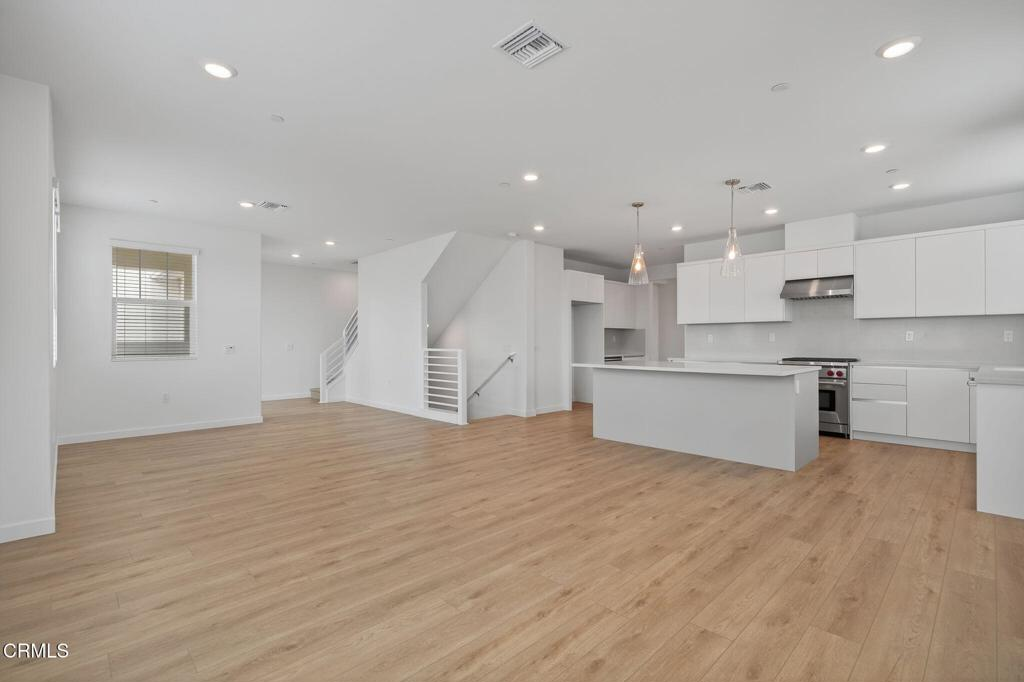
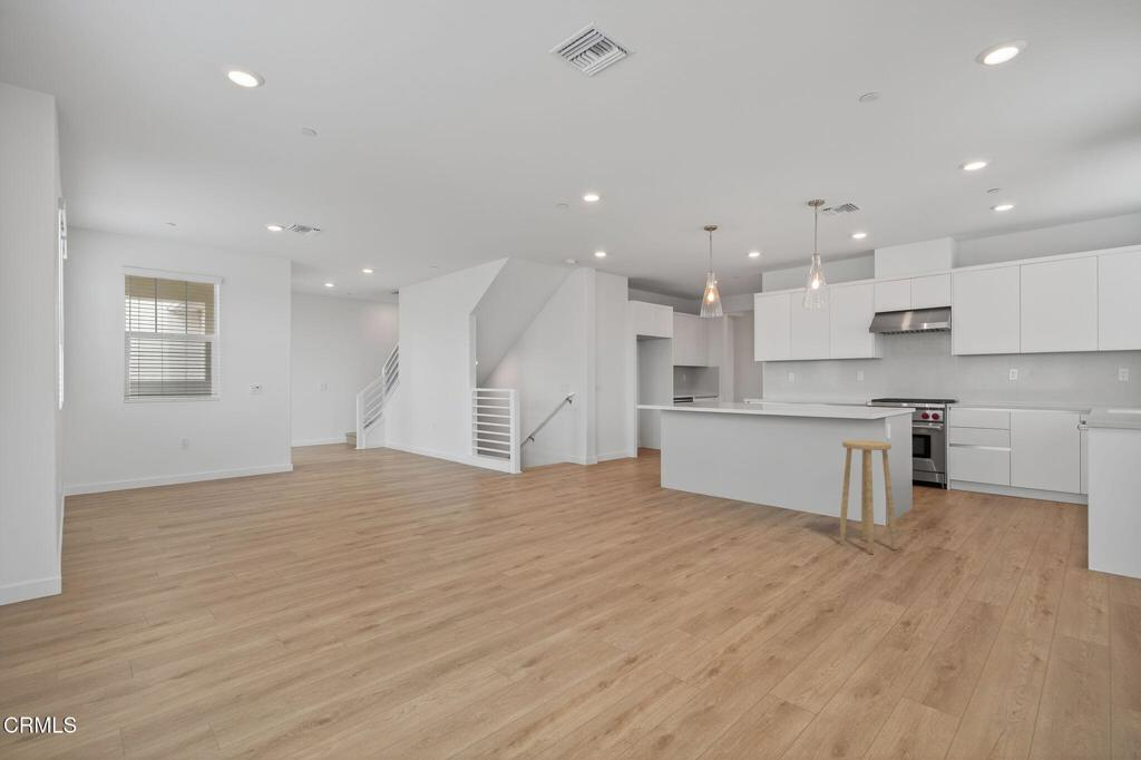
+ stool [838,439,898,555]
